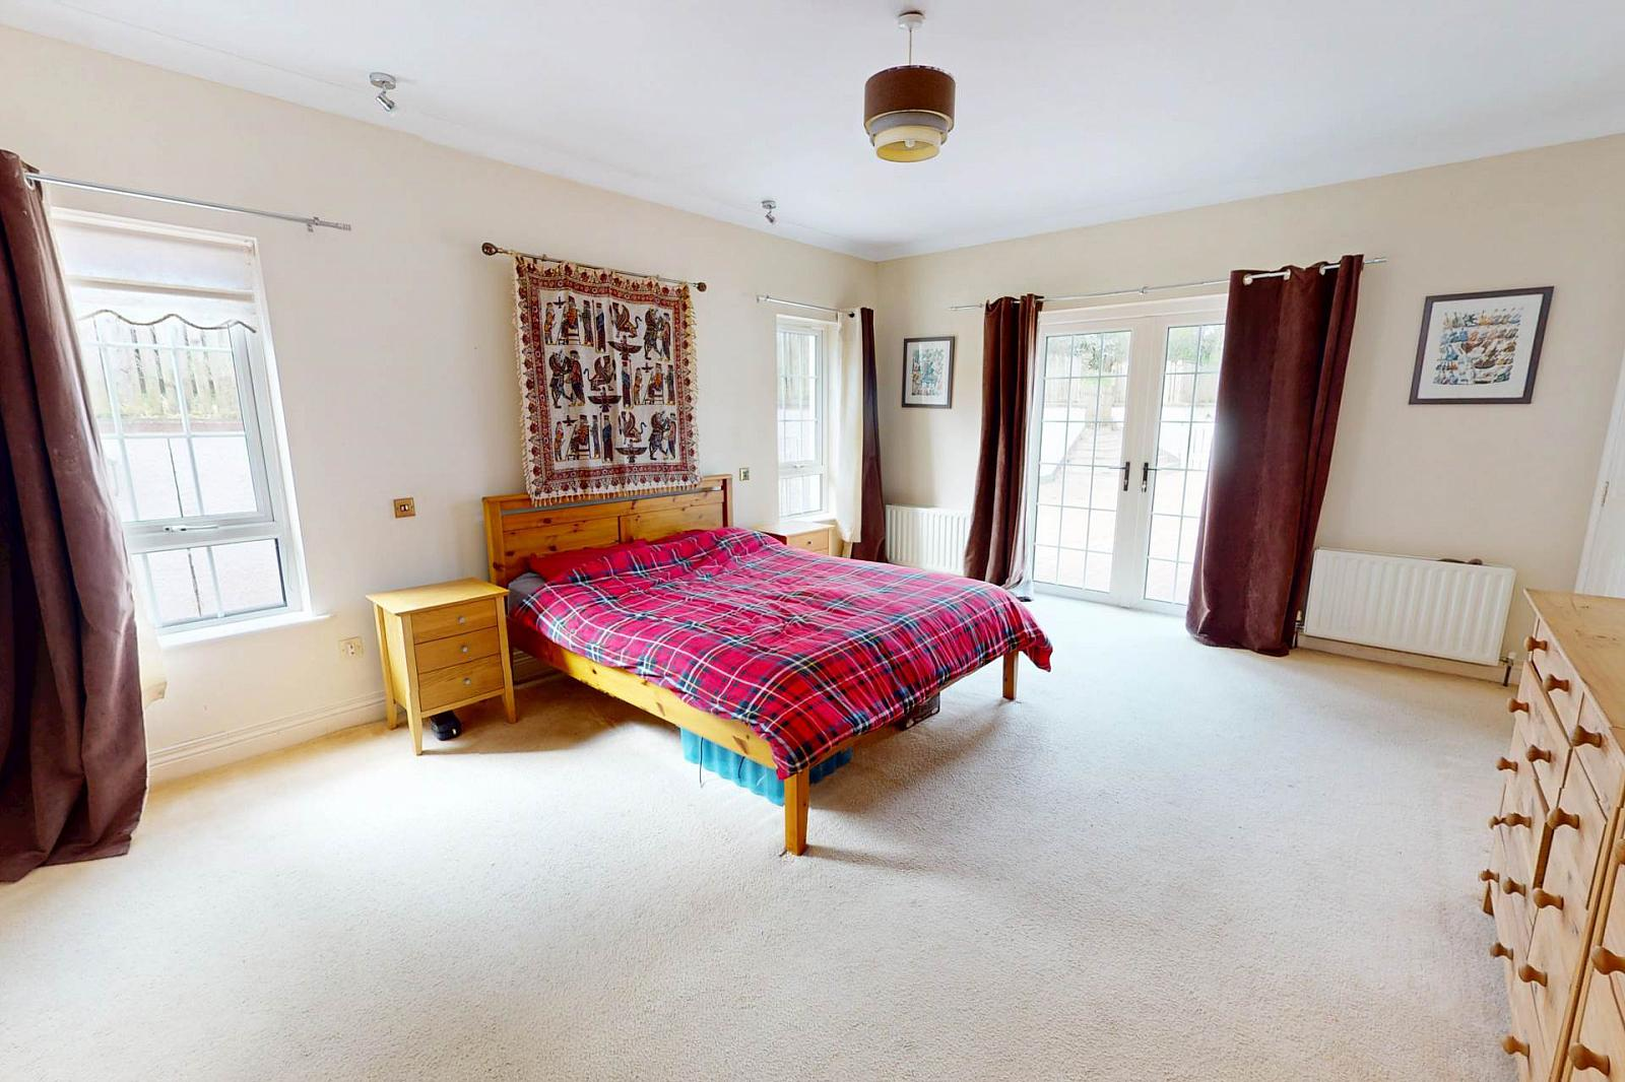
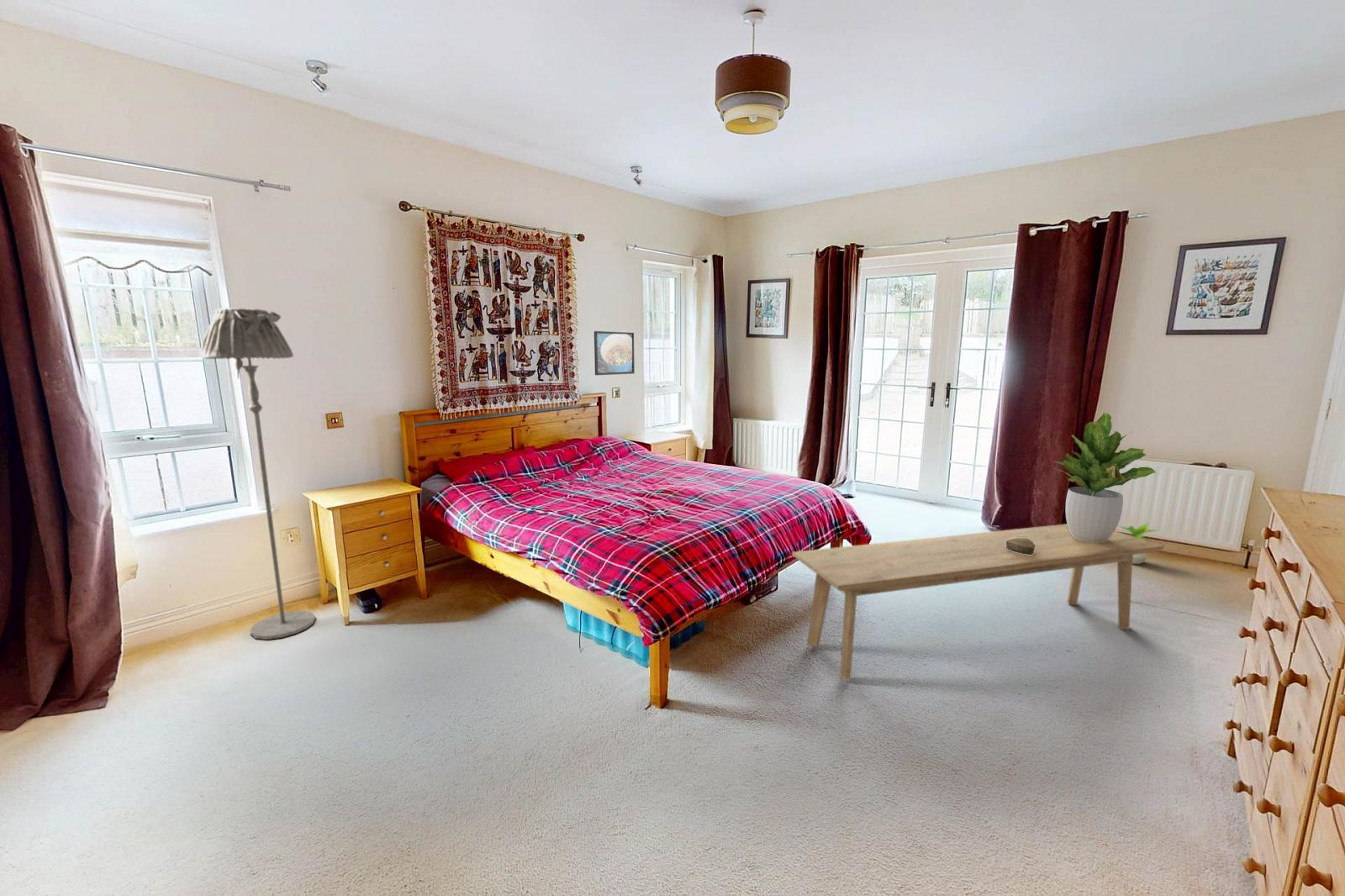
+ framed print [593,330,636,376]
+ bench [791,523,1165,681]
+ potted plant [1117,522,1162,565]
+ decorative box [1005,537,1036,555]
+ floor lamp [198,307,316,640]
+ potted plant [1051,412,1157,543]
